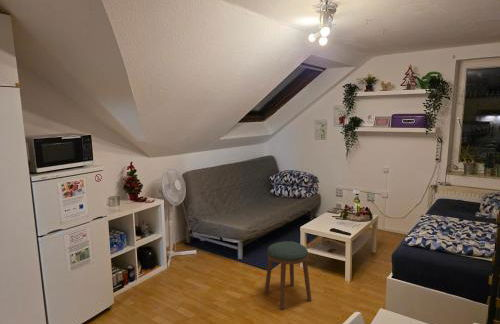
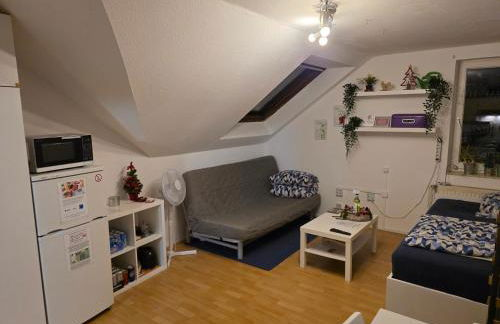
- stool [264,240,312,310]
